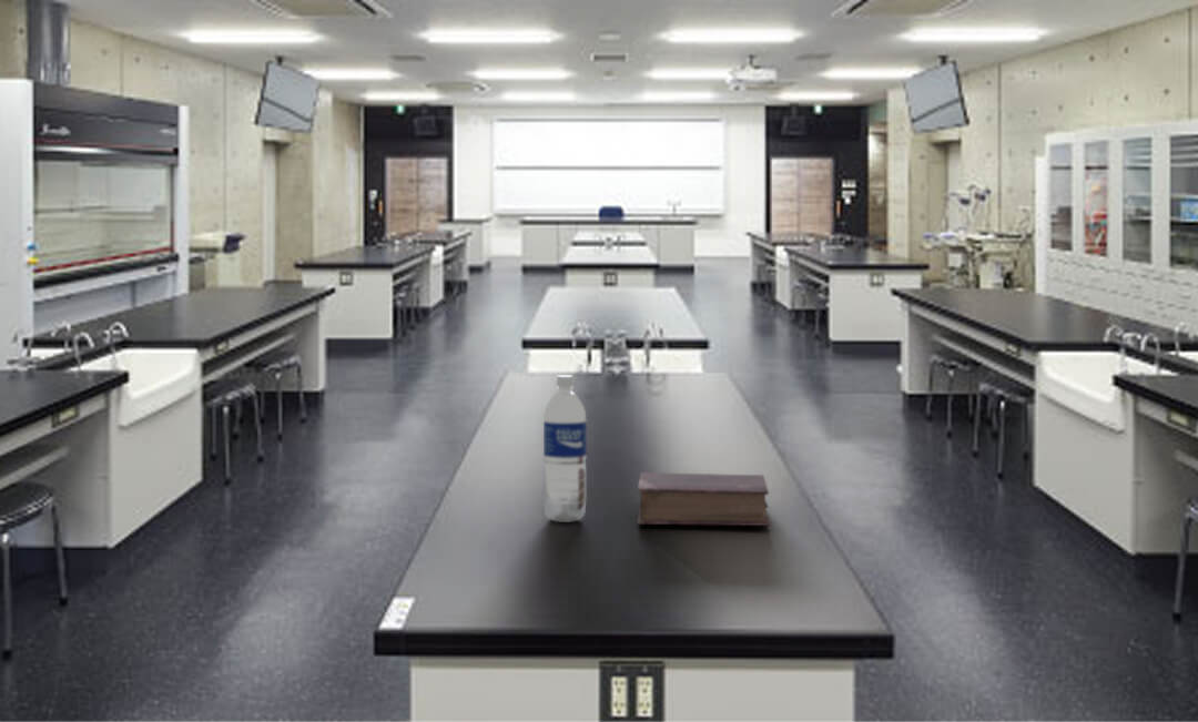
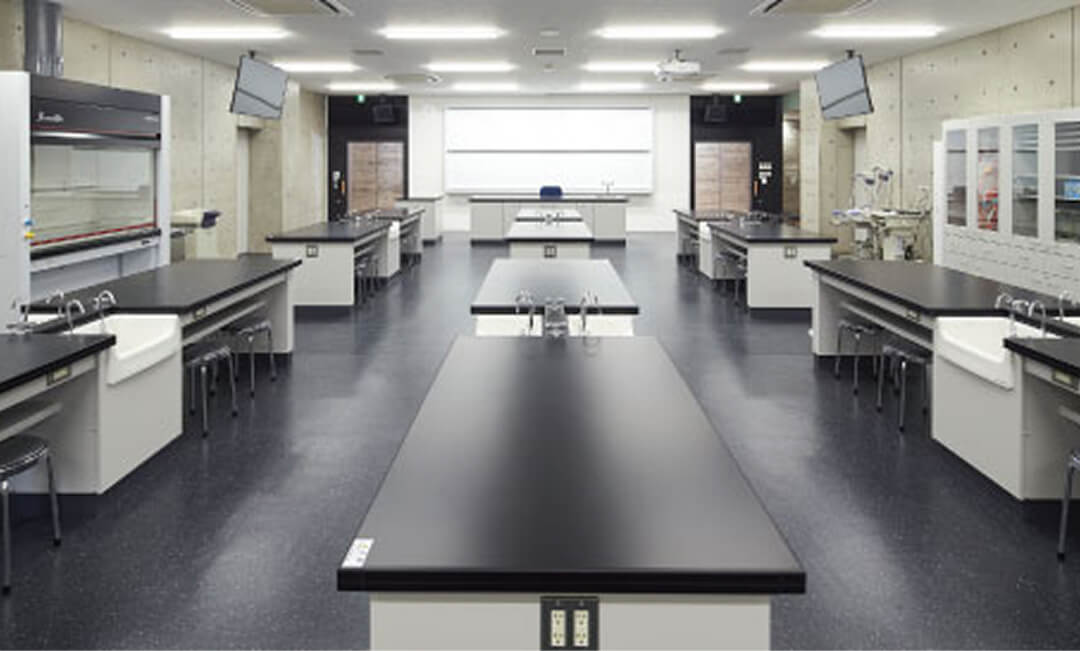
- water bottle [542,374,588,523]
- book [636,471,772,527]
